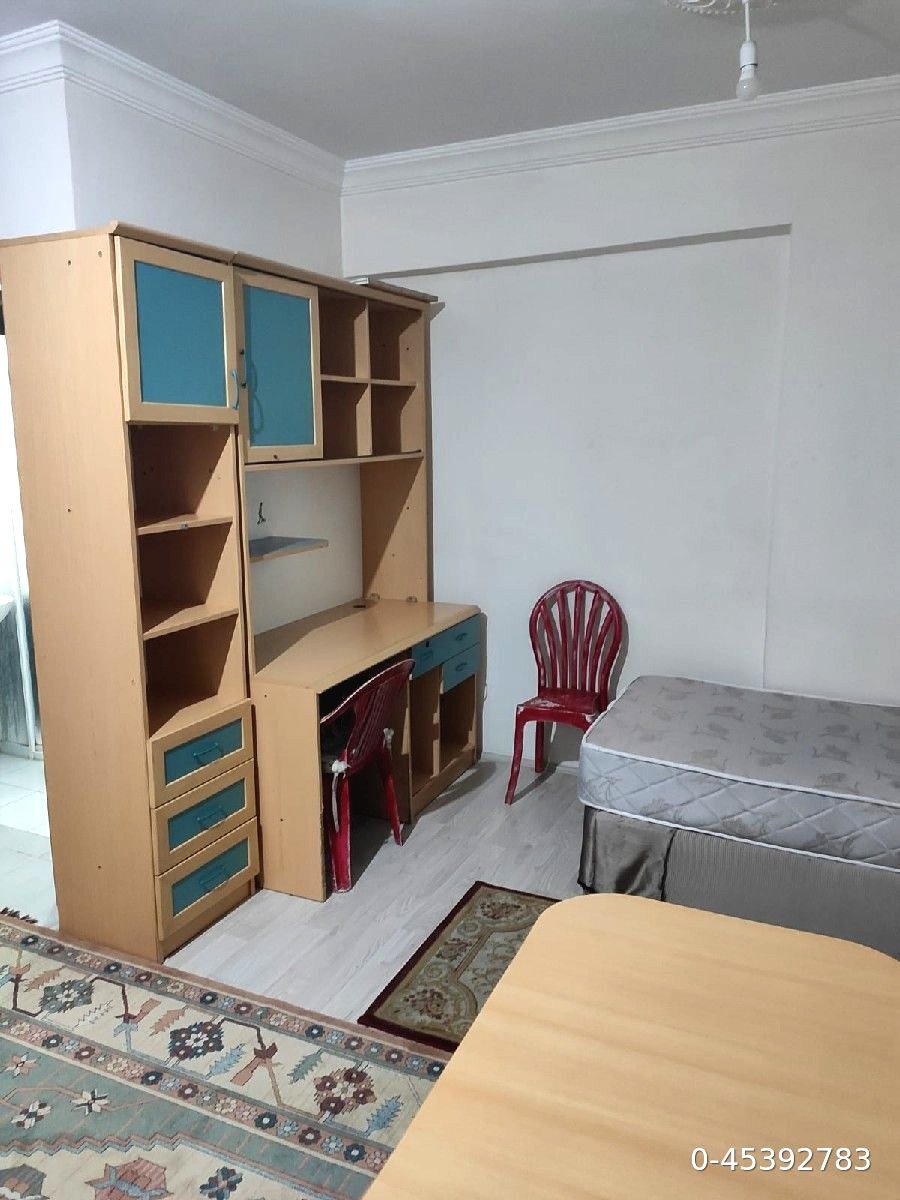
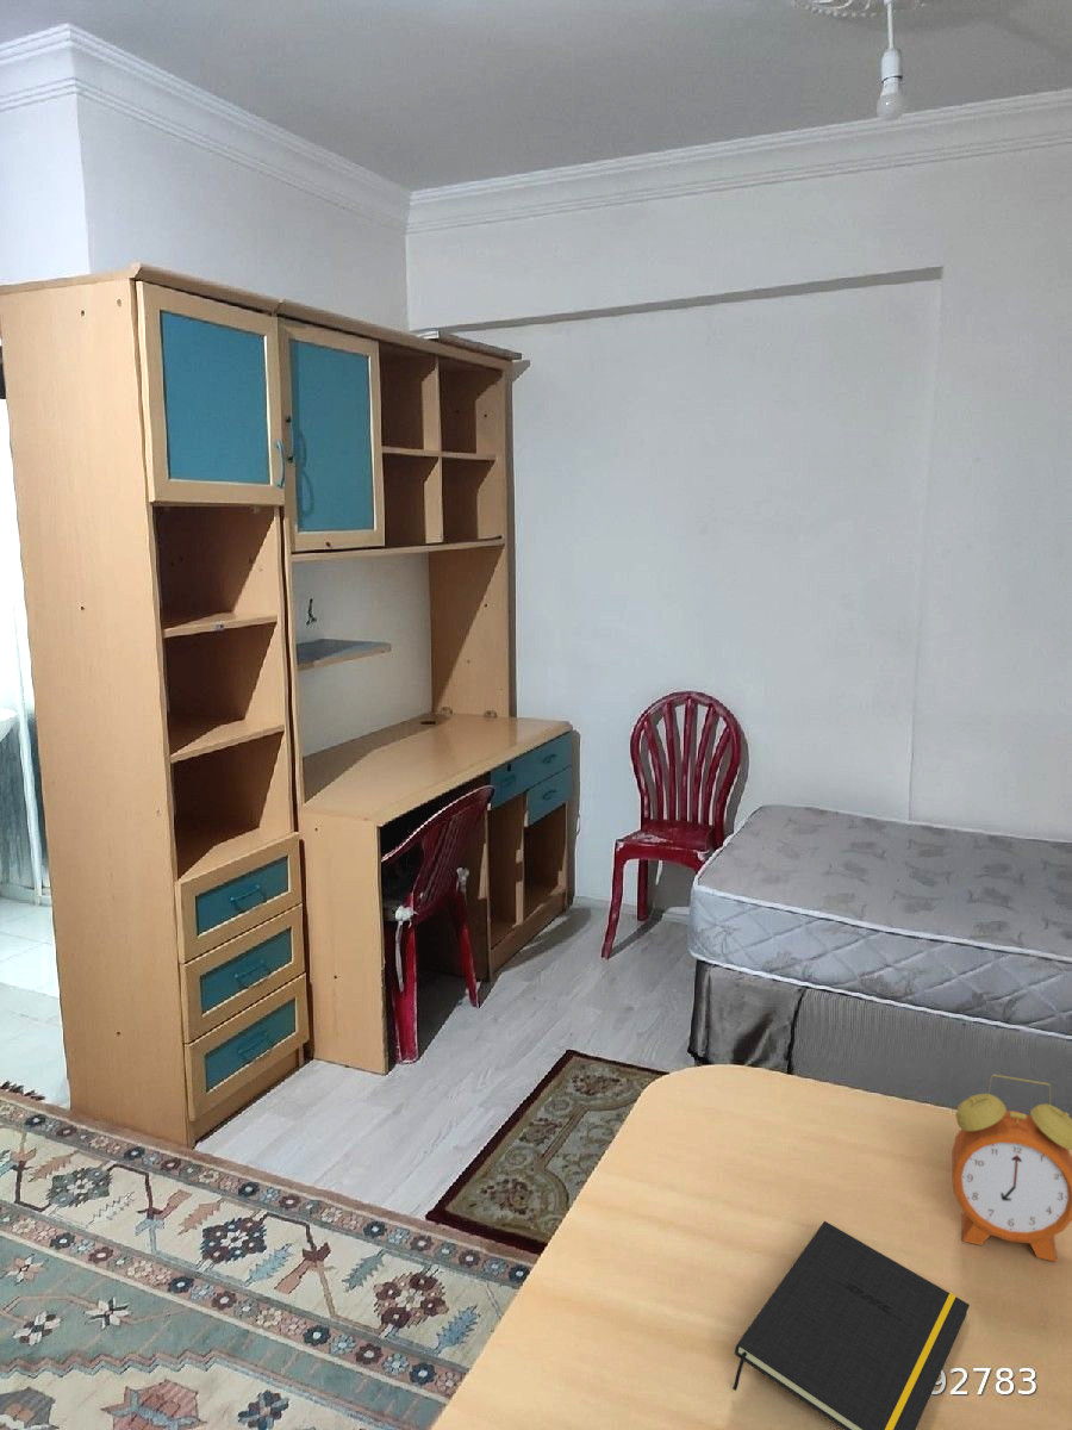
+ notepad [731,1220,971,1430]
+ alarm clock [951,1074,1072,1263]
